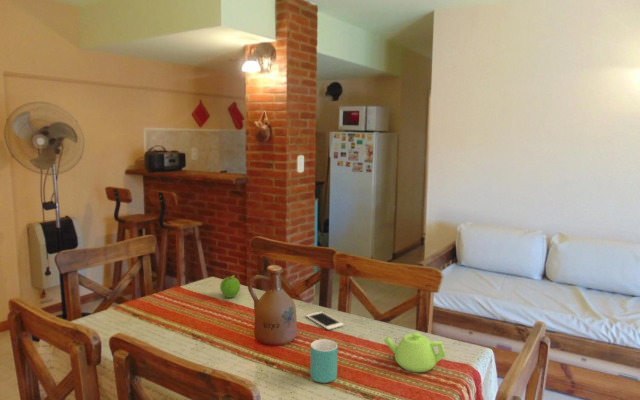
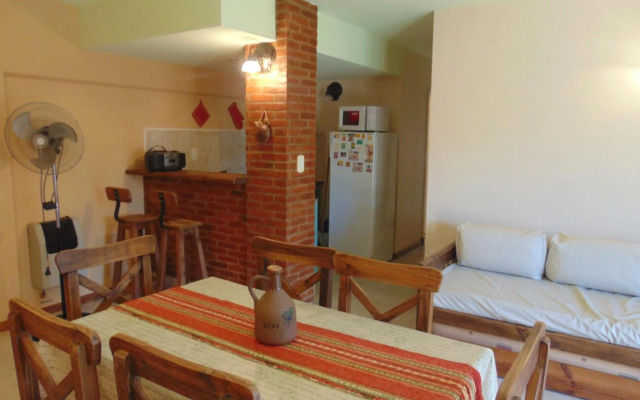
- teapot [383,331,447,373]
- fruit [219,274,241,299]
- cell phone [305,311,345,331]
- mug [309,338,339,384]
